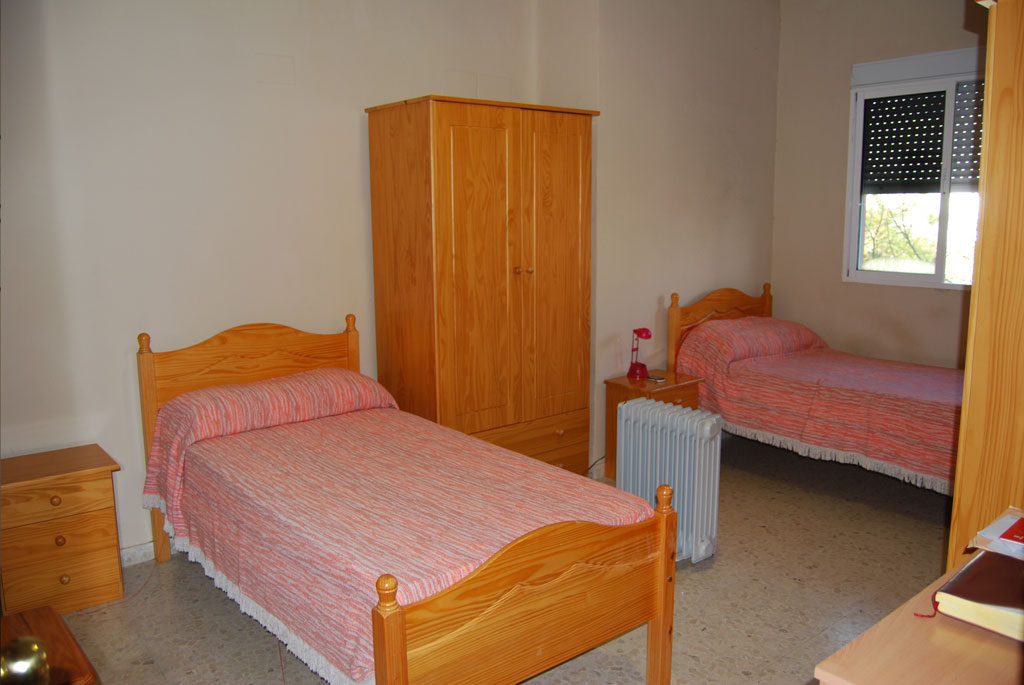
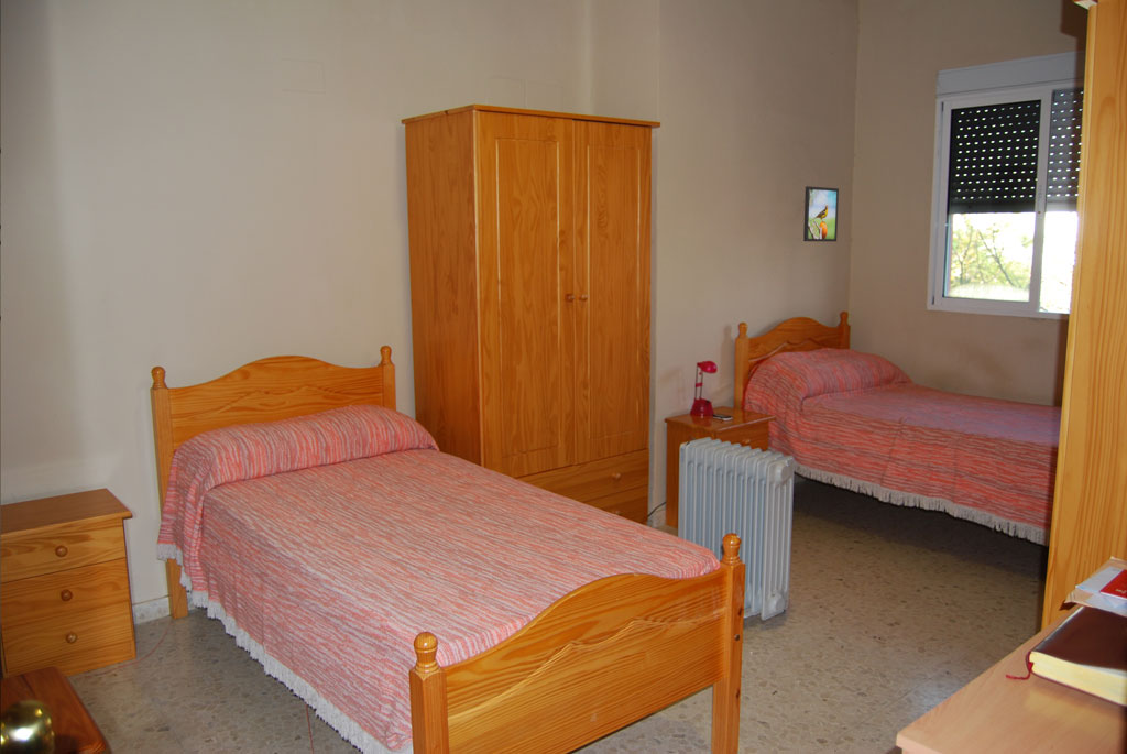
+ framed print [802,185,840,242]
